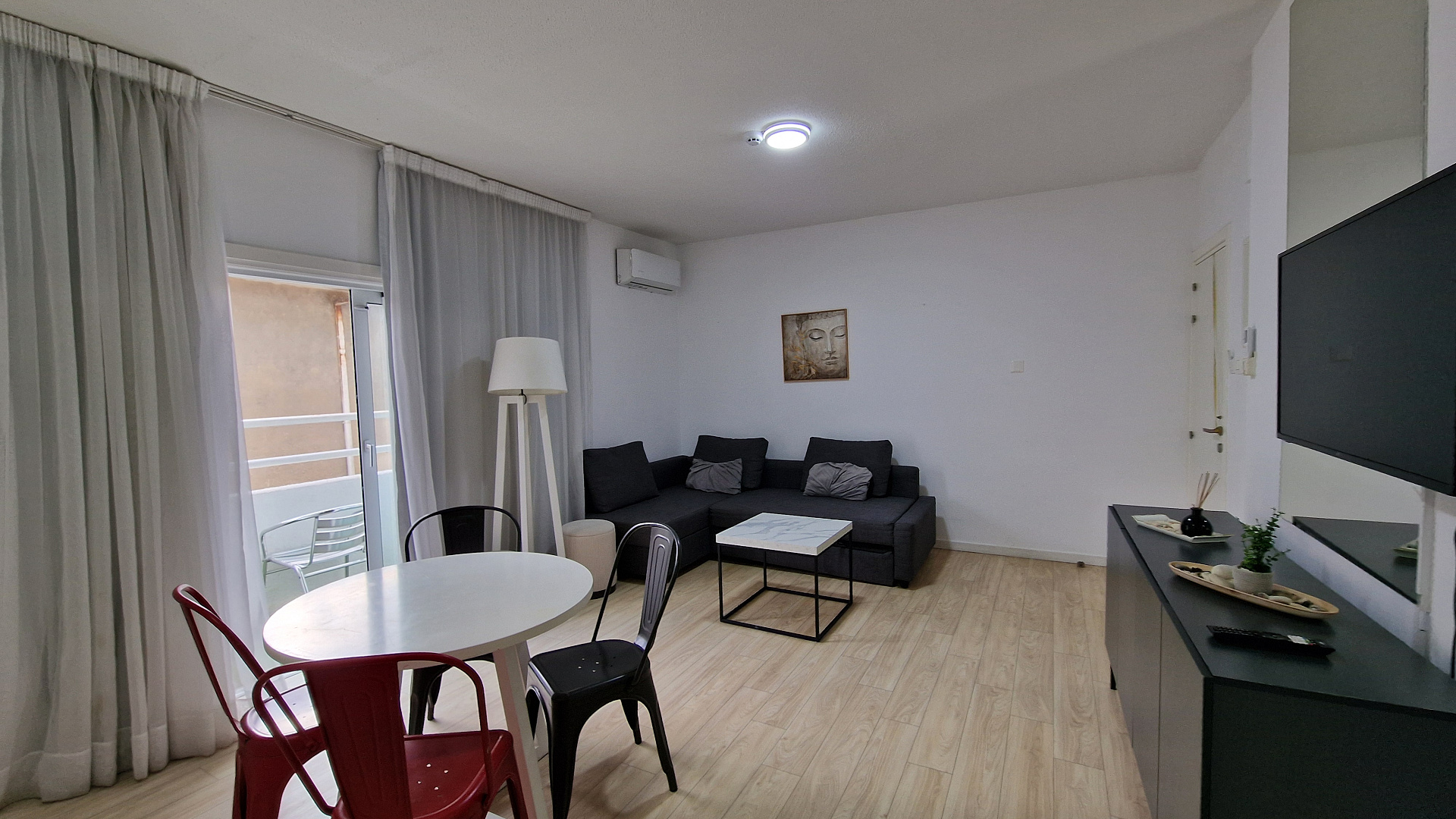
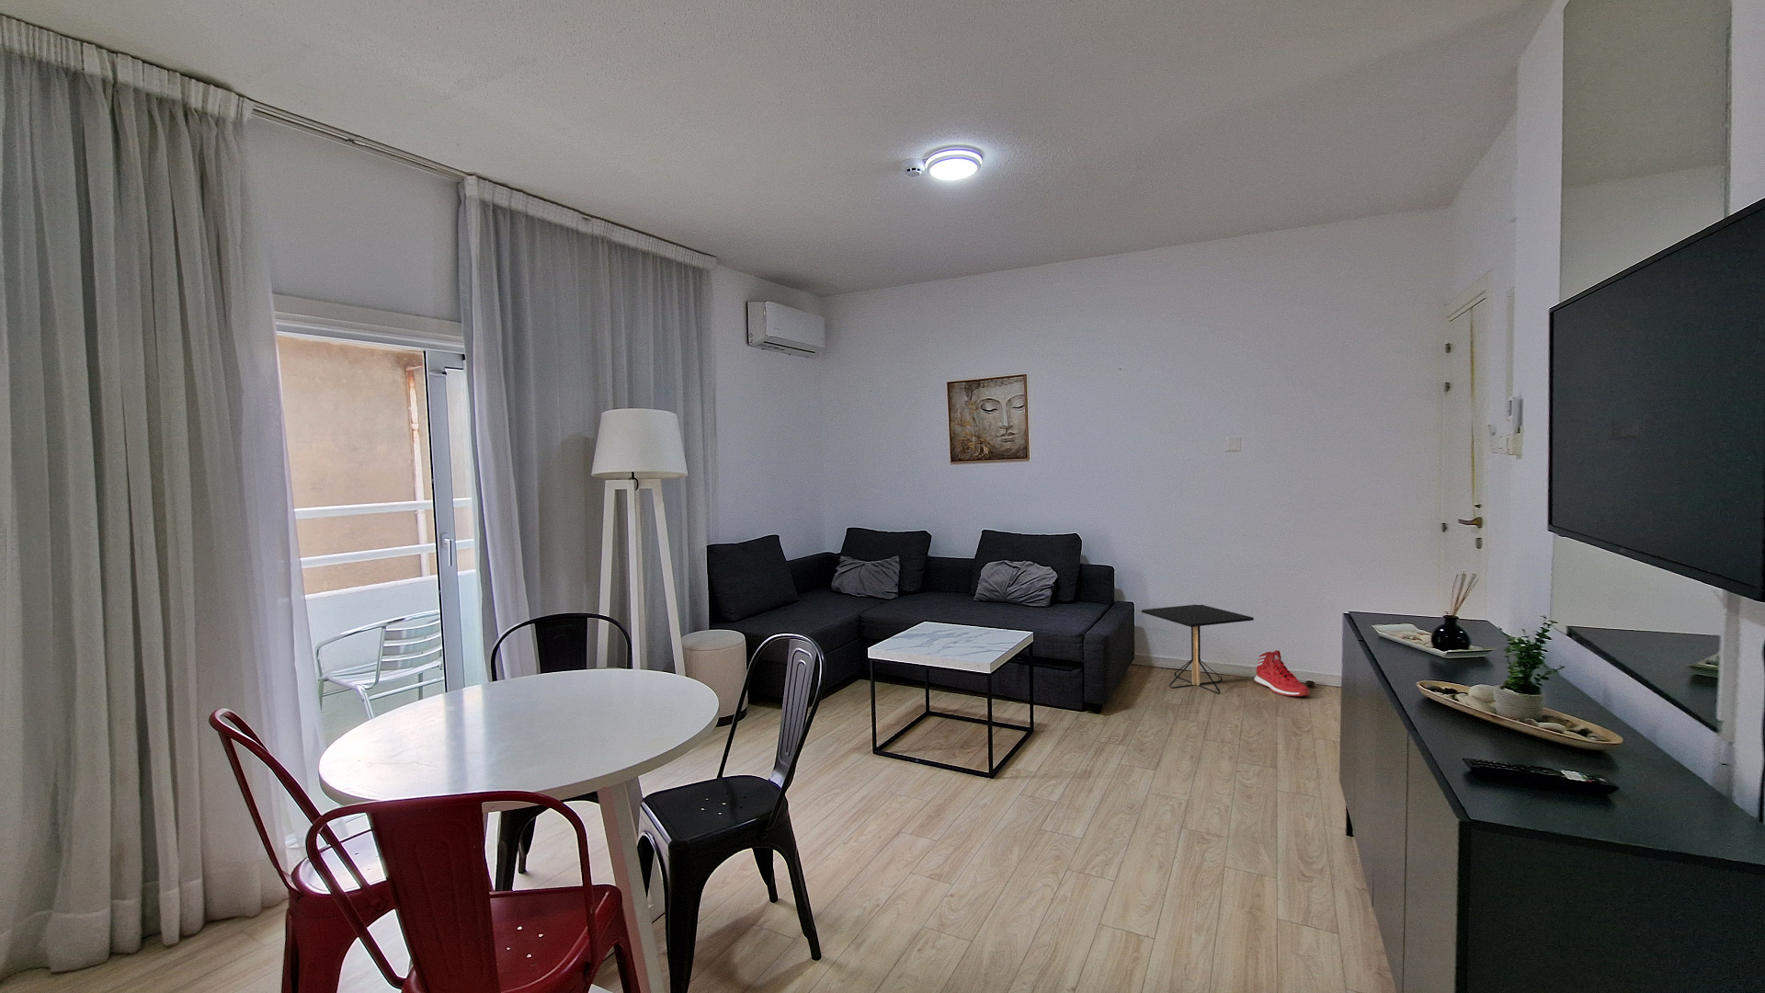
+ sneaker [1253,650,1310,697]
+ side table [1141,604,1255,695]
